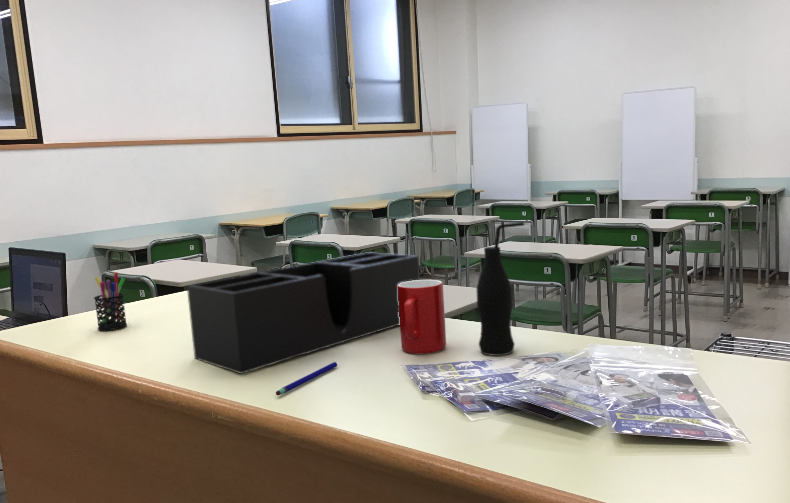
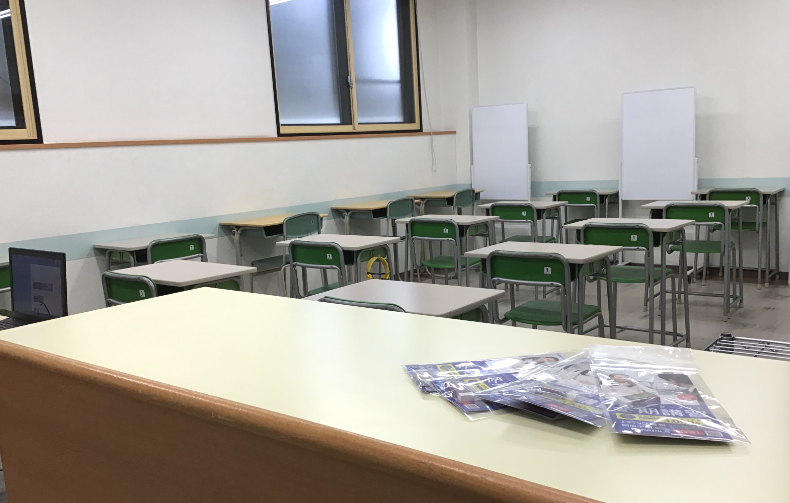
- pen holder [93,271,128,331]
- desk organizer [186,251,421,375]
- pen [275,361,338,397]
- bottle [475,221,526,357]
- cup [398,279,447,355]
